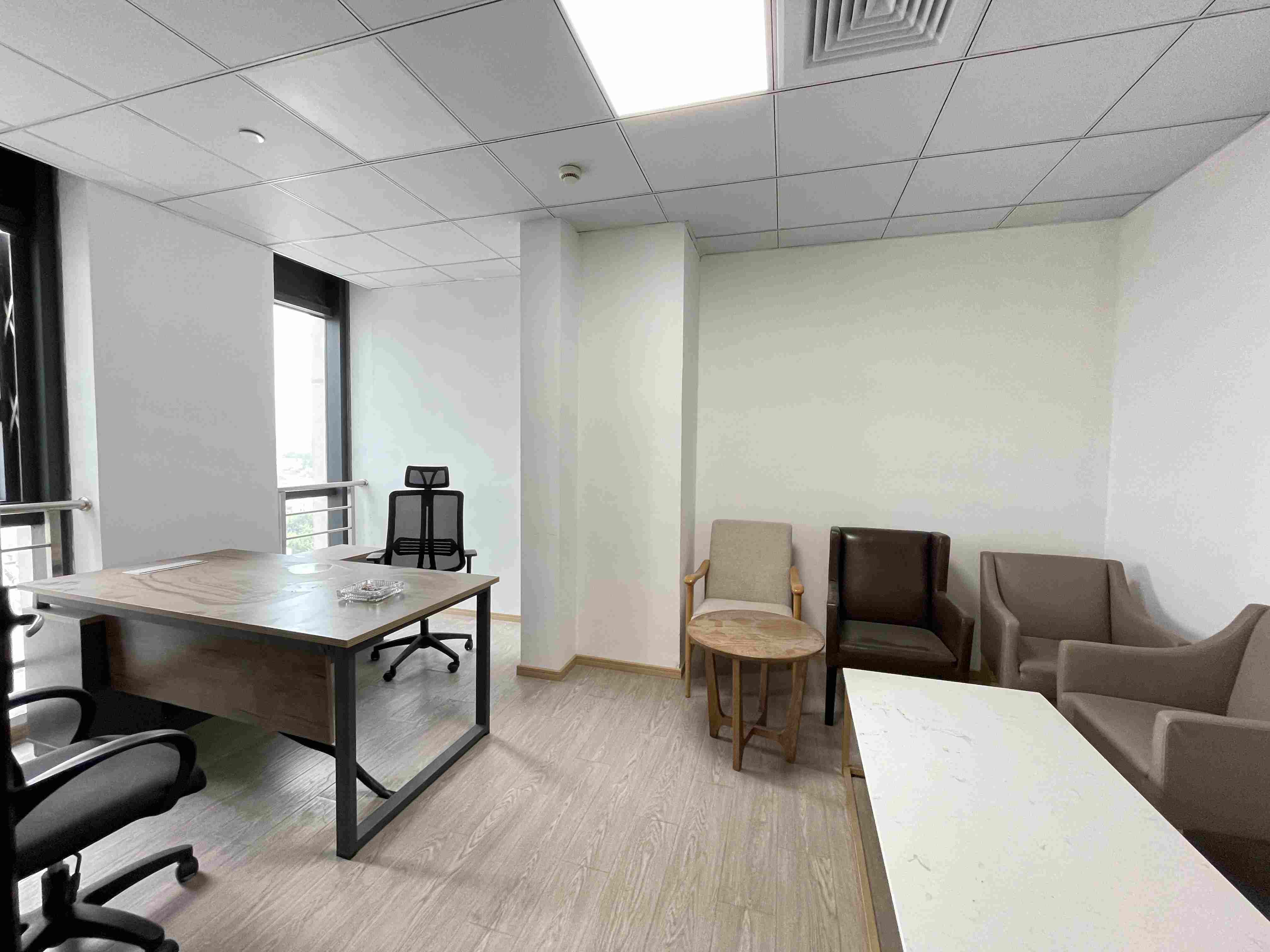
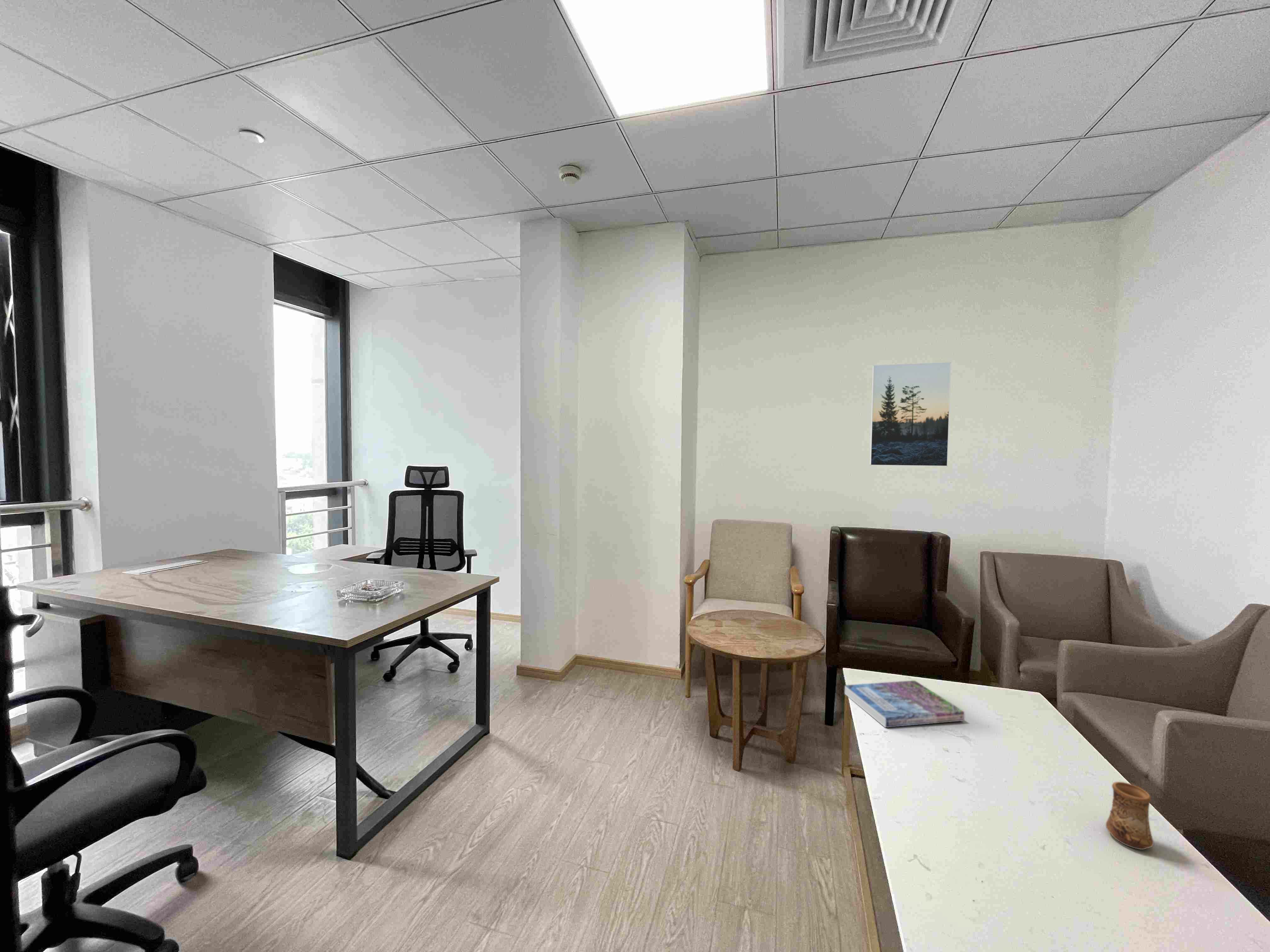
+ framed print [869,362,952,467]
+ book [844,680,965,728]
+ cup [1106,781,1154,850]
